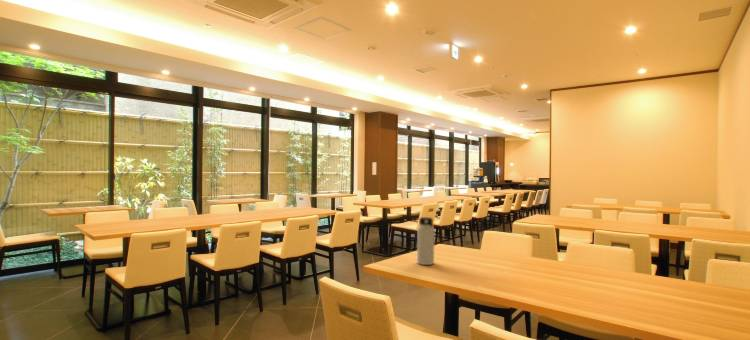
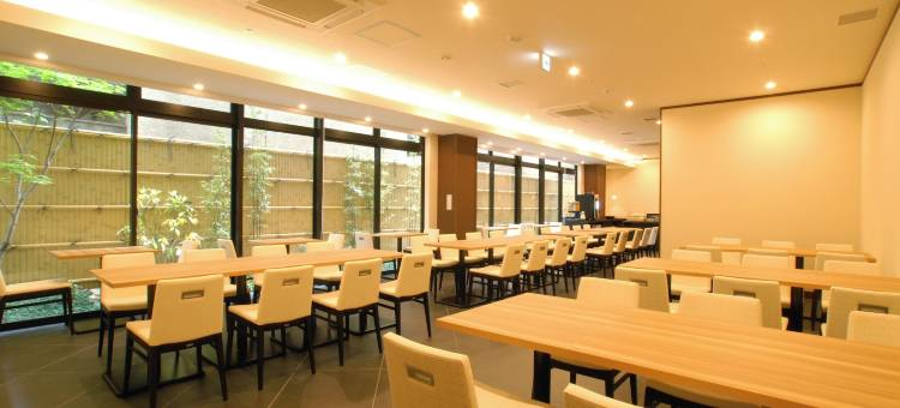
- water bottle [416,216,435,266]
